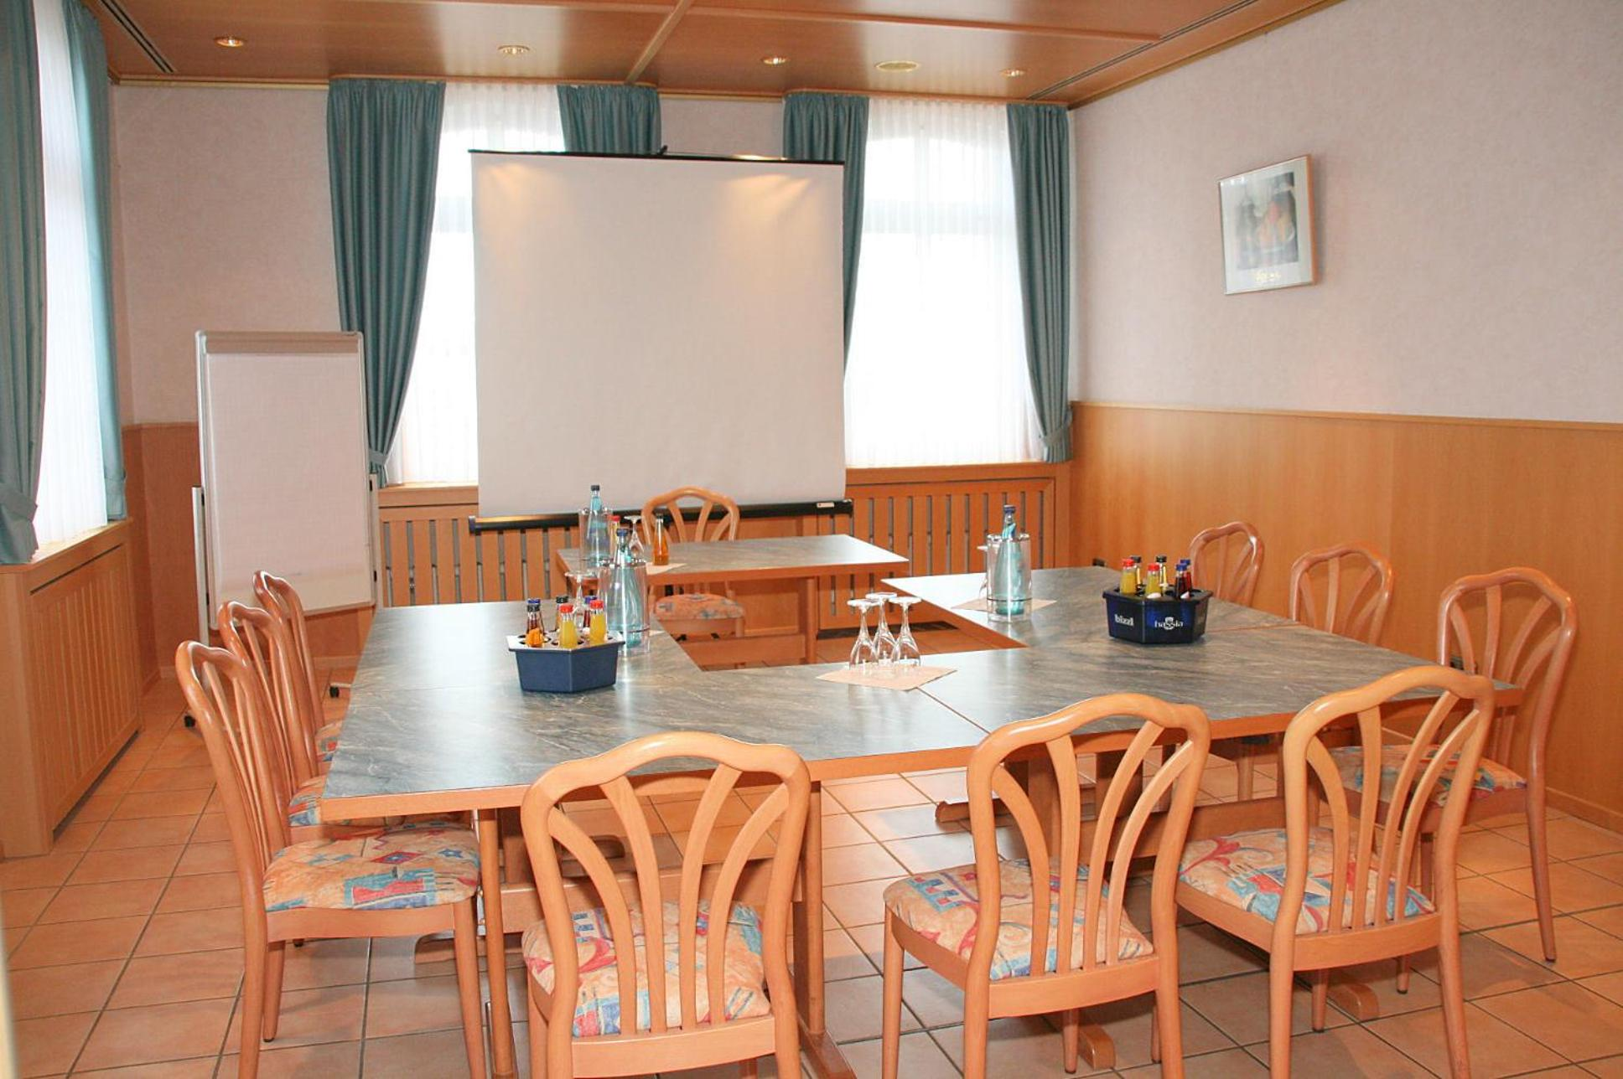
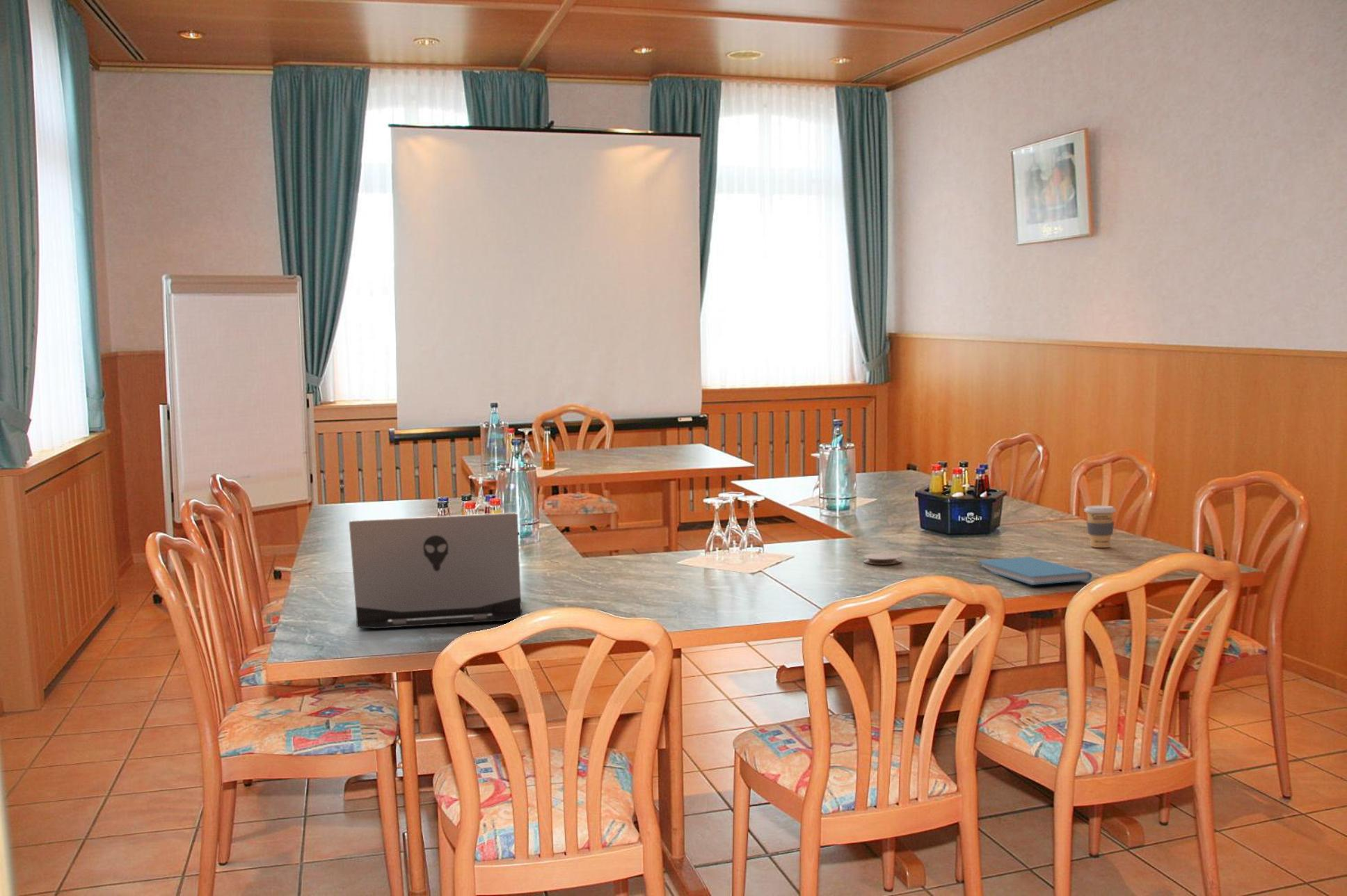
+ book [976,556,1093,586]
+ laptop [349,512,523,630]
+ coffee cup [1083,504,1117,548]
+ coaster [863,552,902,565]
